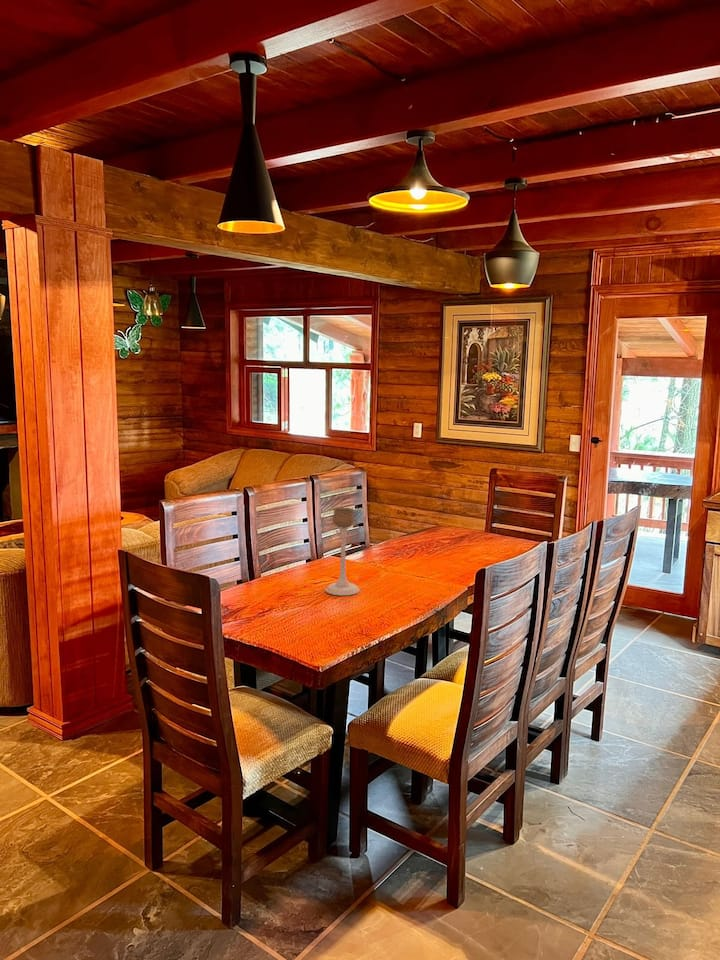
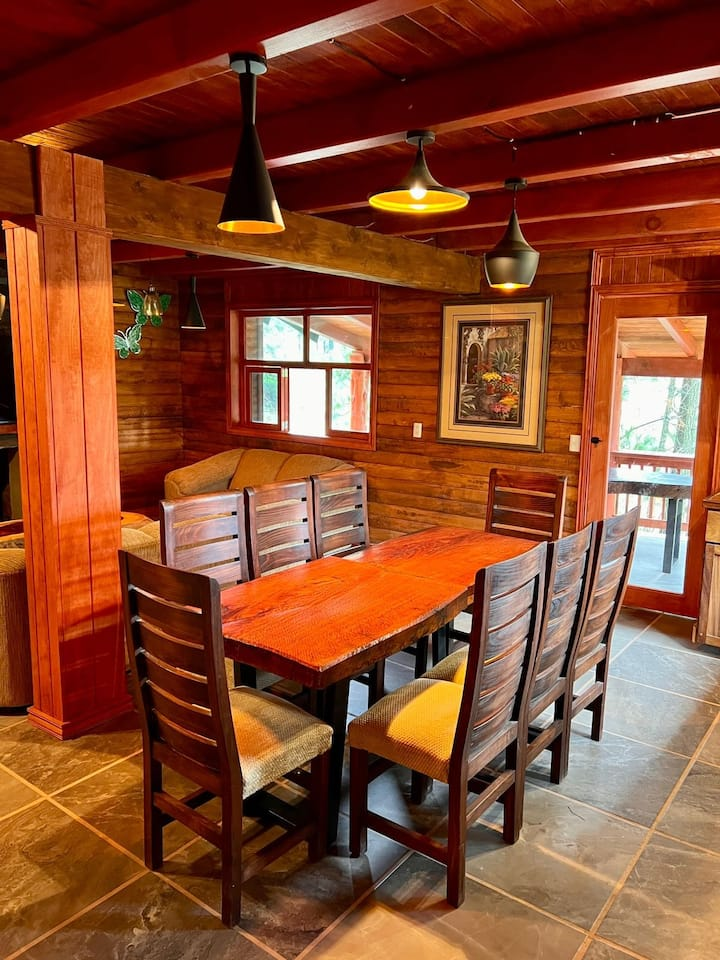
- candle holder [324,506,361,596]
